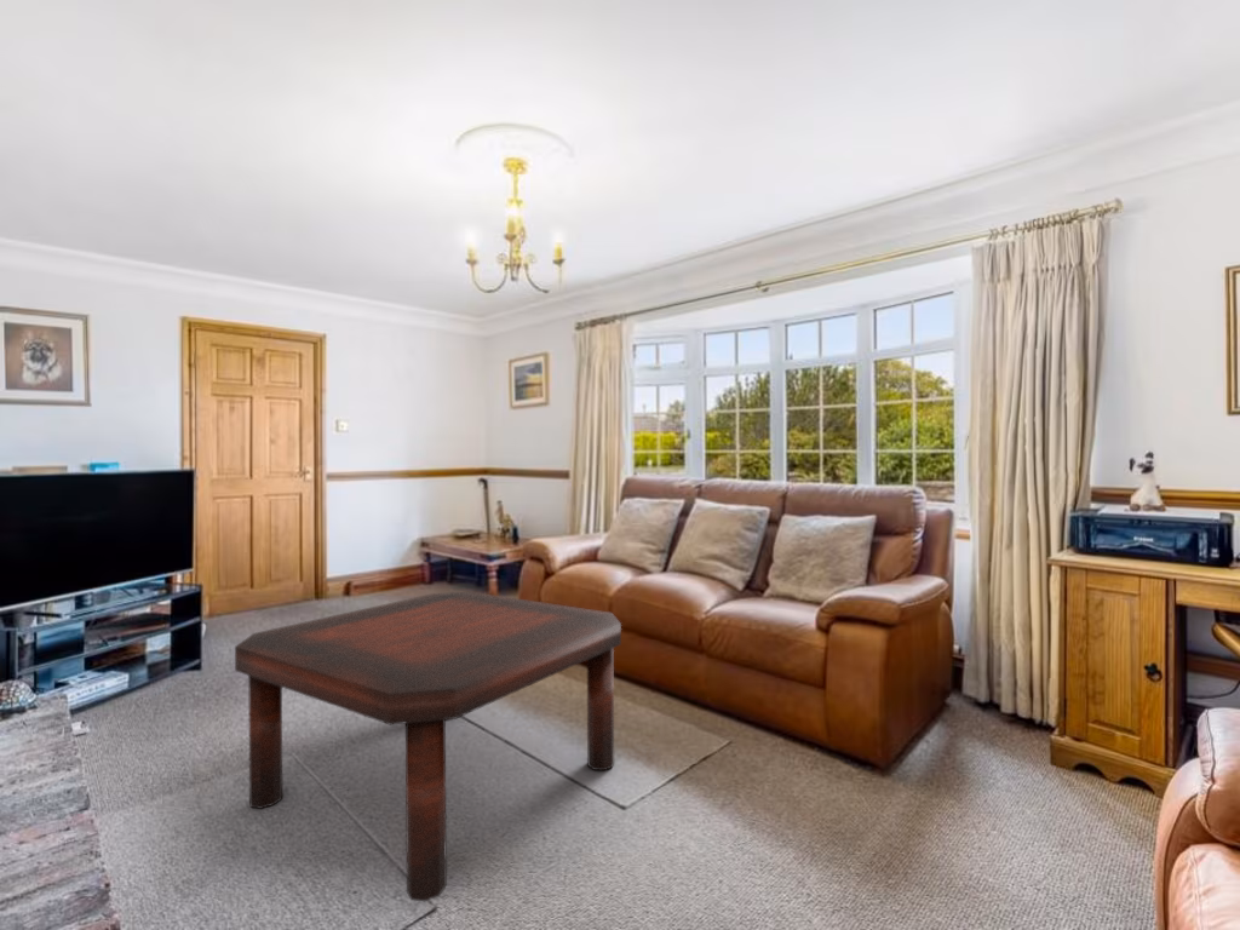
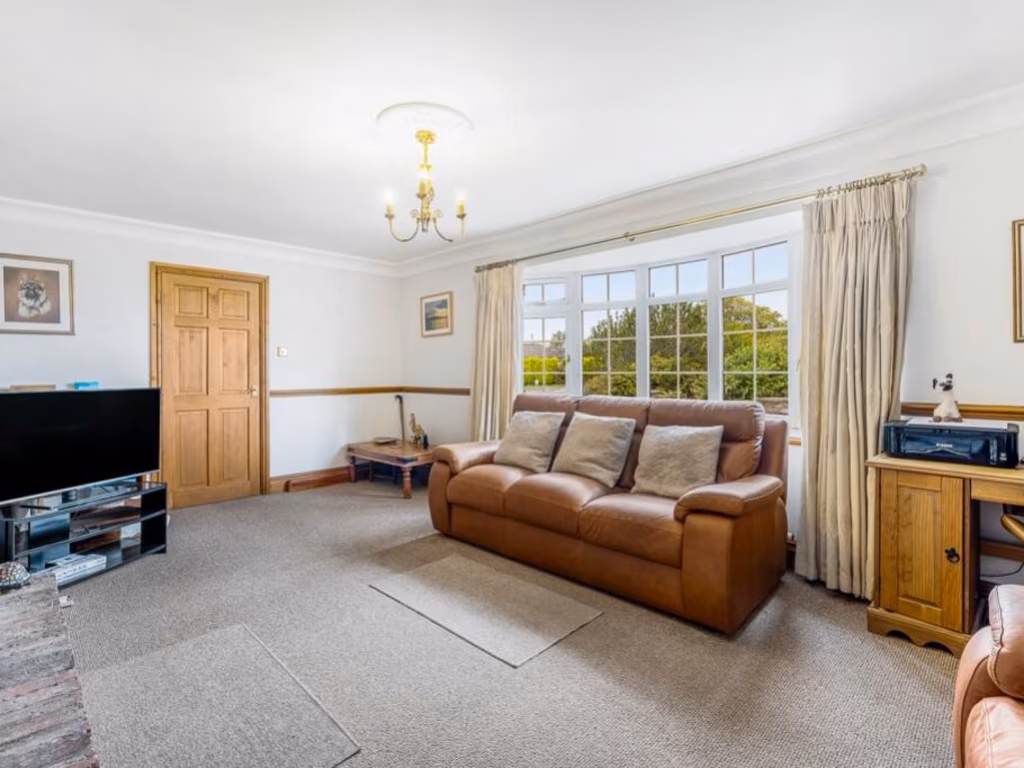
- coffee table [234,591,622,902]
